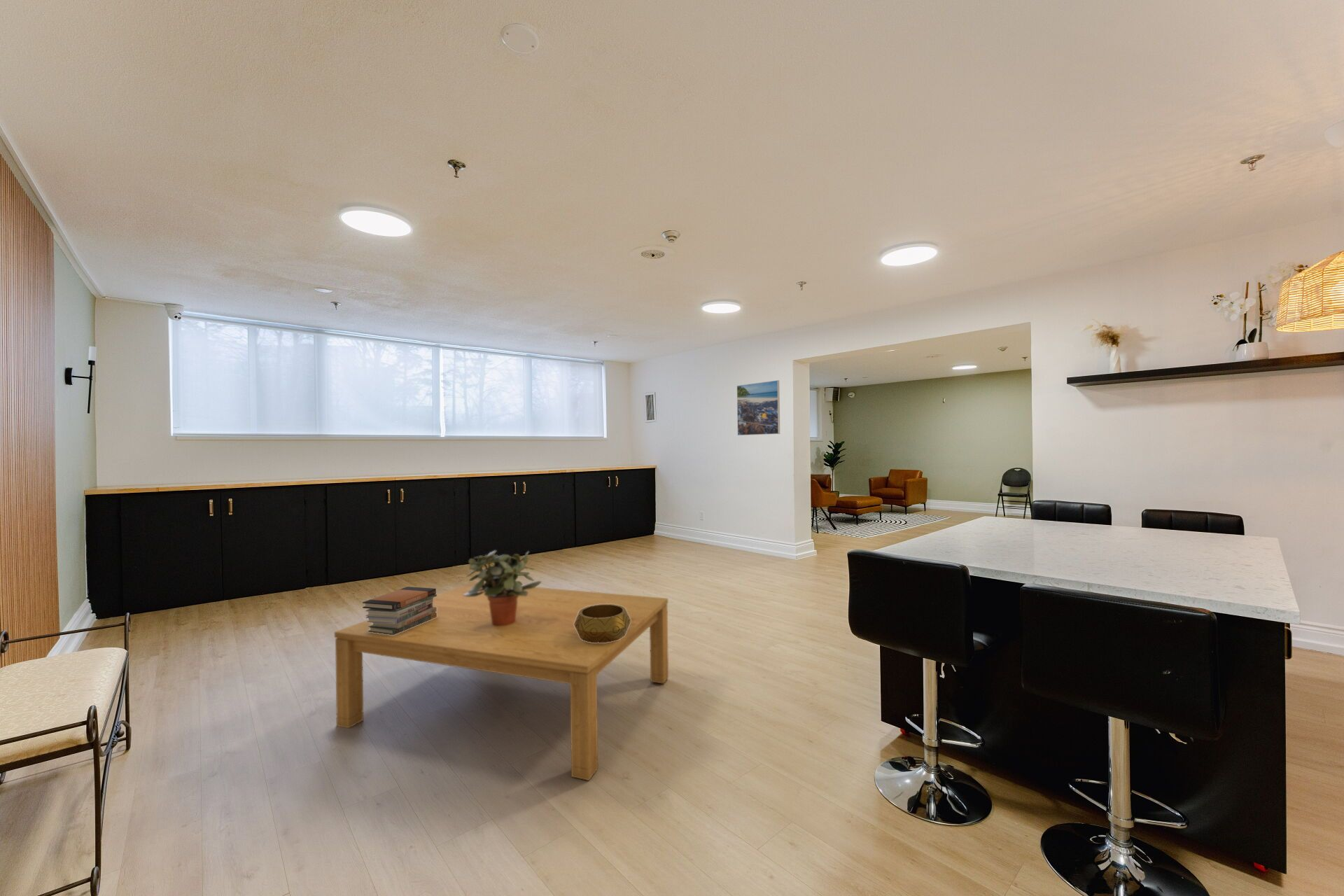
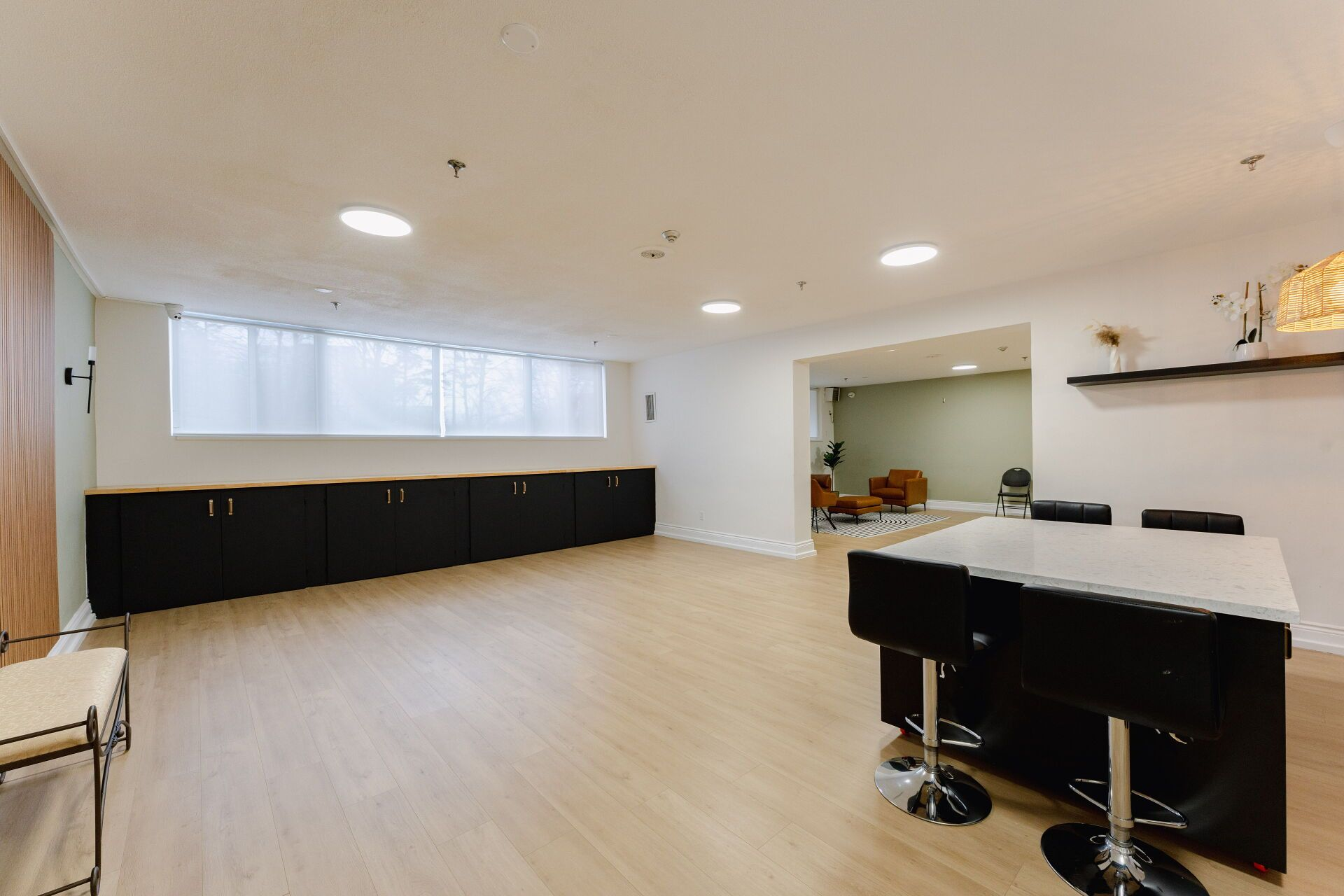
- book stack [362,586,437,635]
- decorative bowl [574,604,631,643]
- potted plant [463,549,542,626]
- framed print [736,379,780,436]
- coffee table [334,581,669,781]
